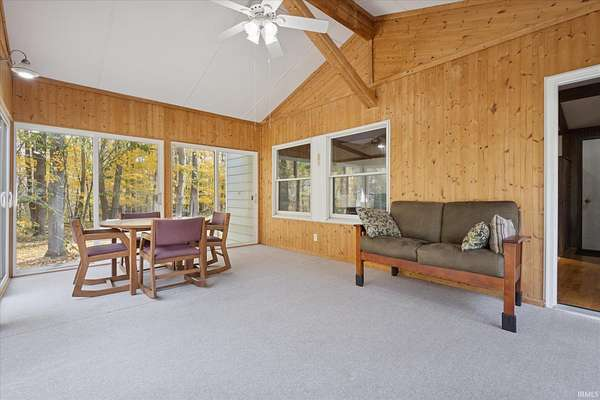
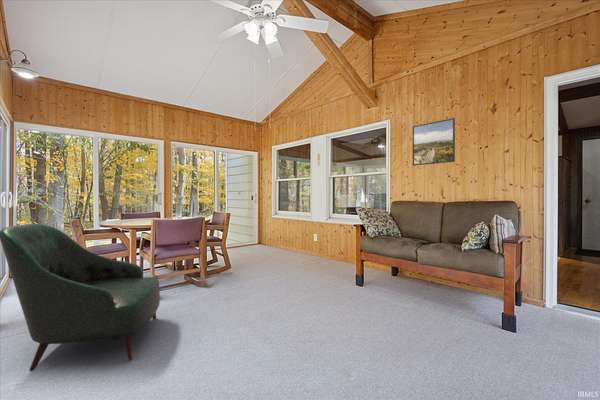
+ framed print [412,117,456,167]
+ armchair [0,223,161,373]
